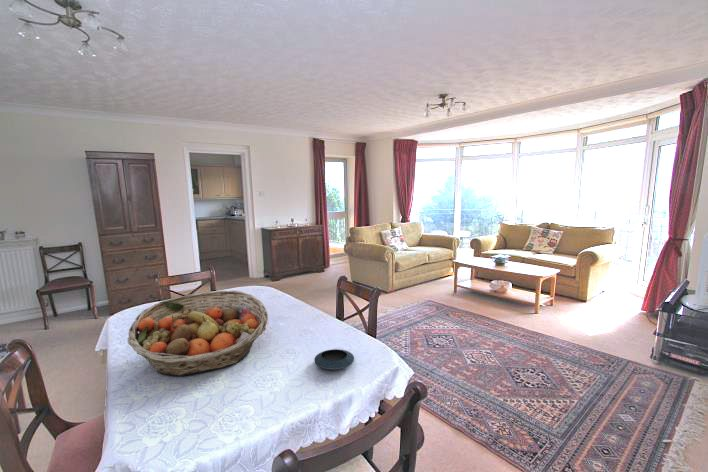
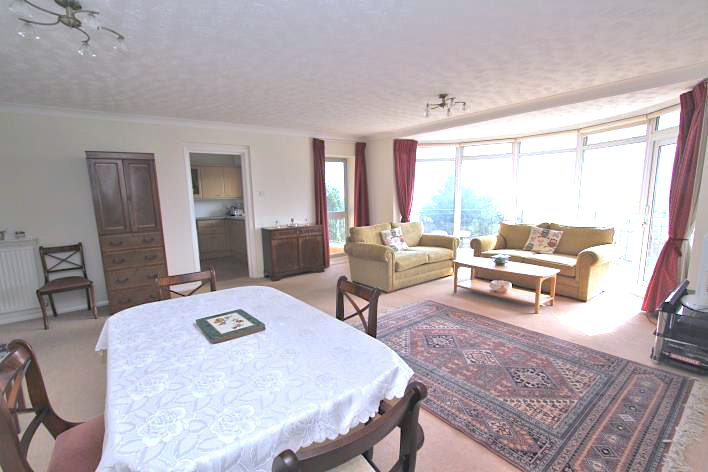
- saucer [313,348,355,371]
- fruit basket [127,290,269,377]
